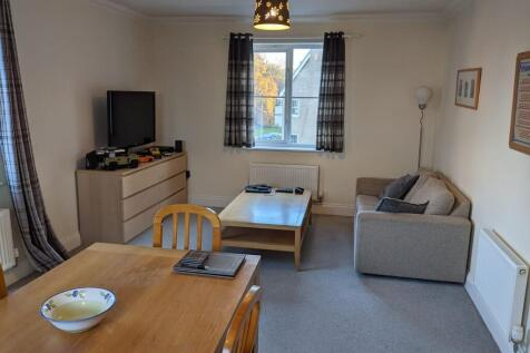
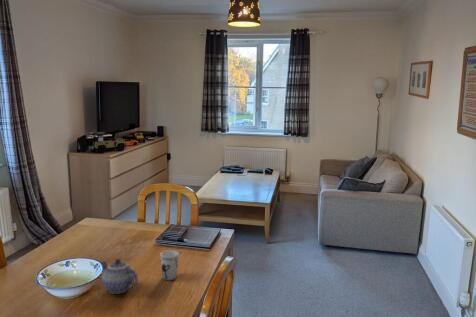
+ cup [159,249,180,281]
+ teapot [99,258,139,295]
